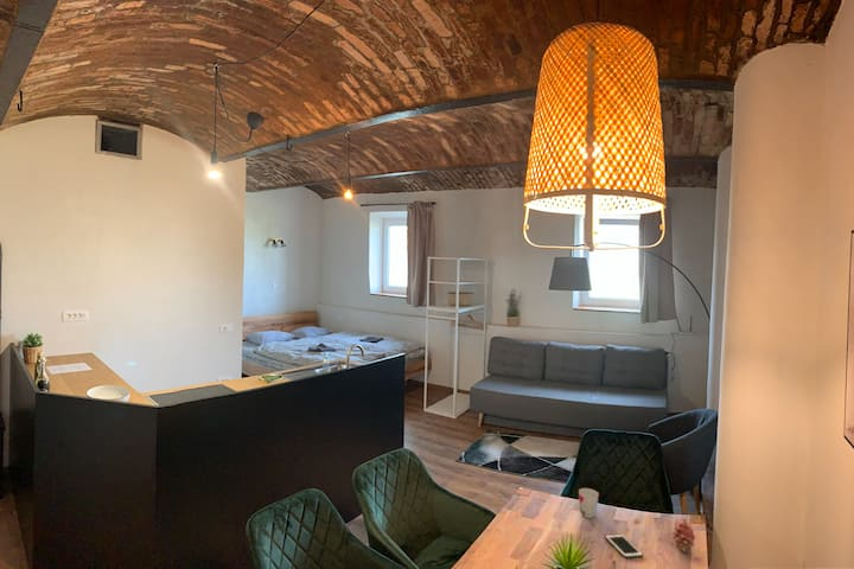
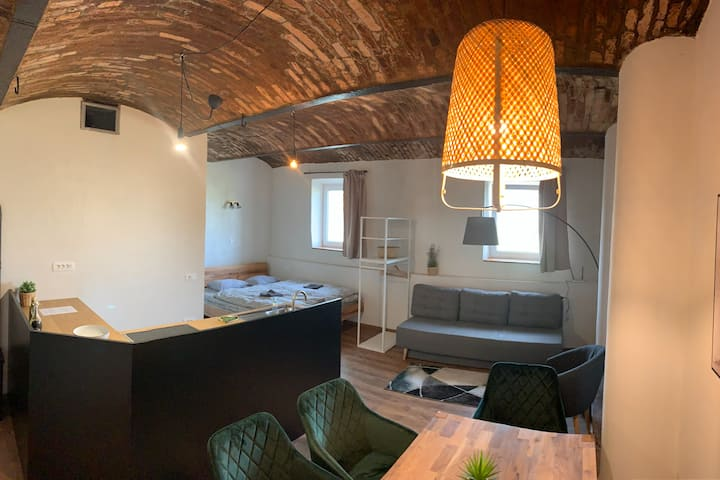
- fruit [670,517,696,554]
- cup [578,487,600,519]
- cell phone [604,533,644,560]
